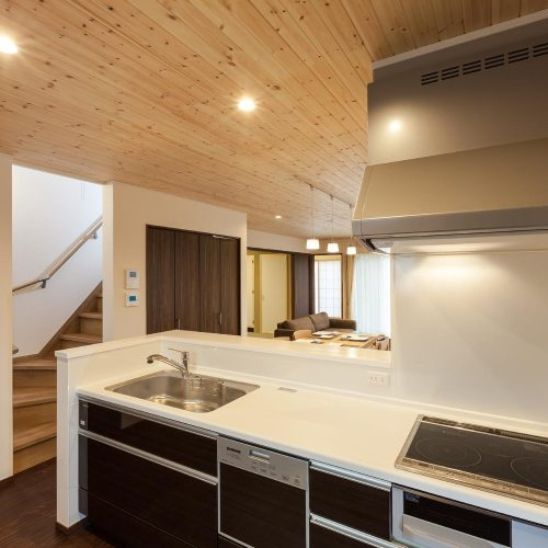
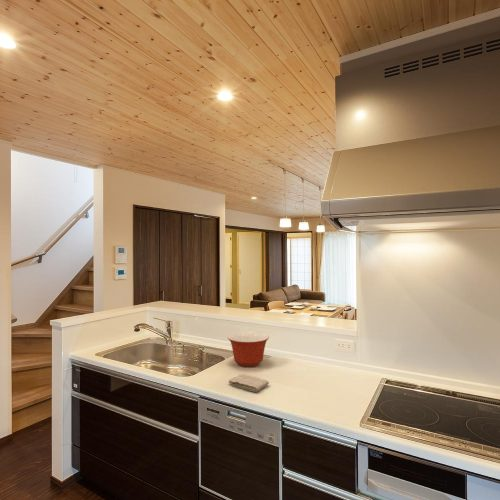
+ mixing bowl [227,331,270,368]
+ washcloth [228,373,270,393]
